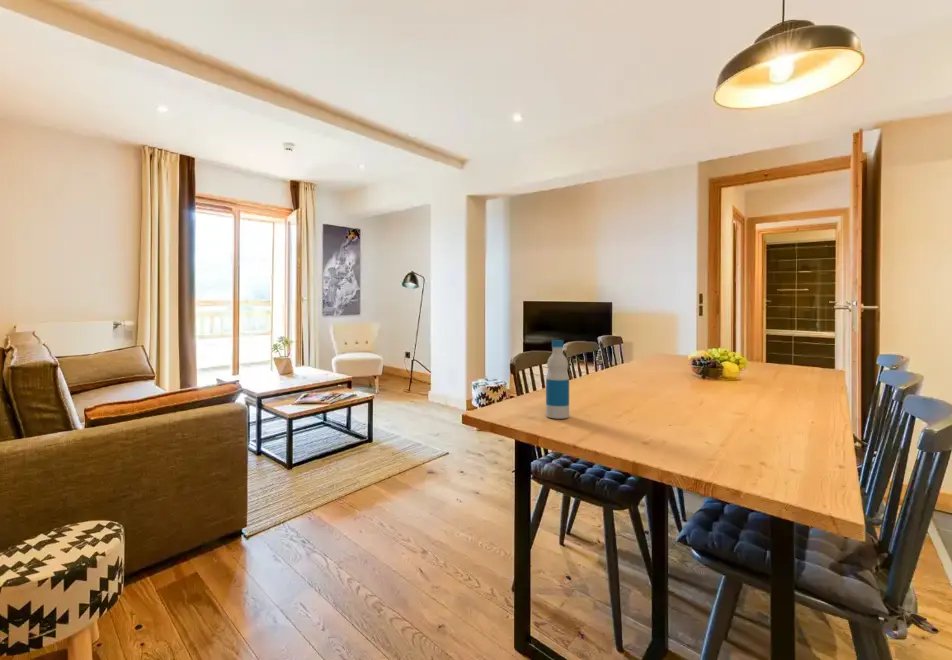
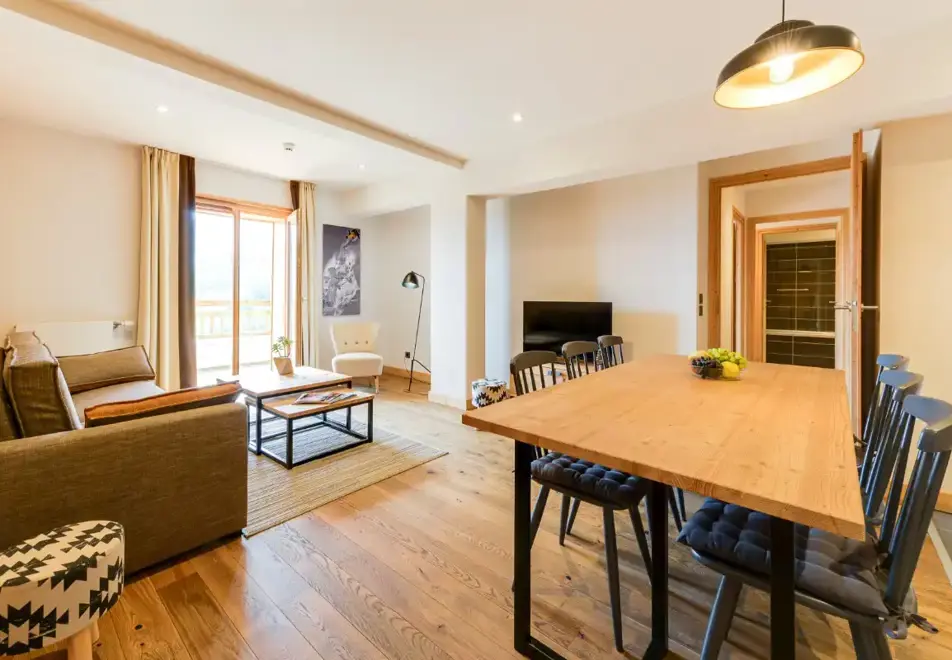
- bottle [545,339,570,420]
